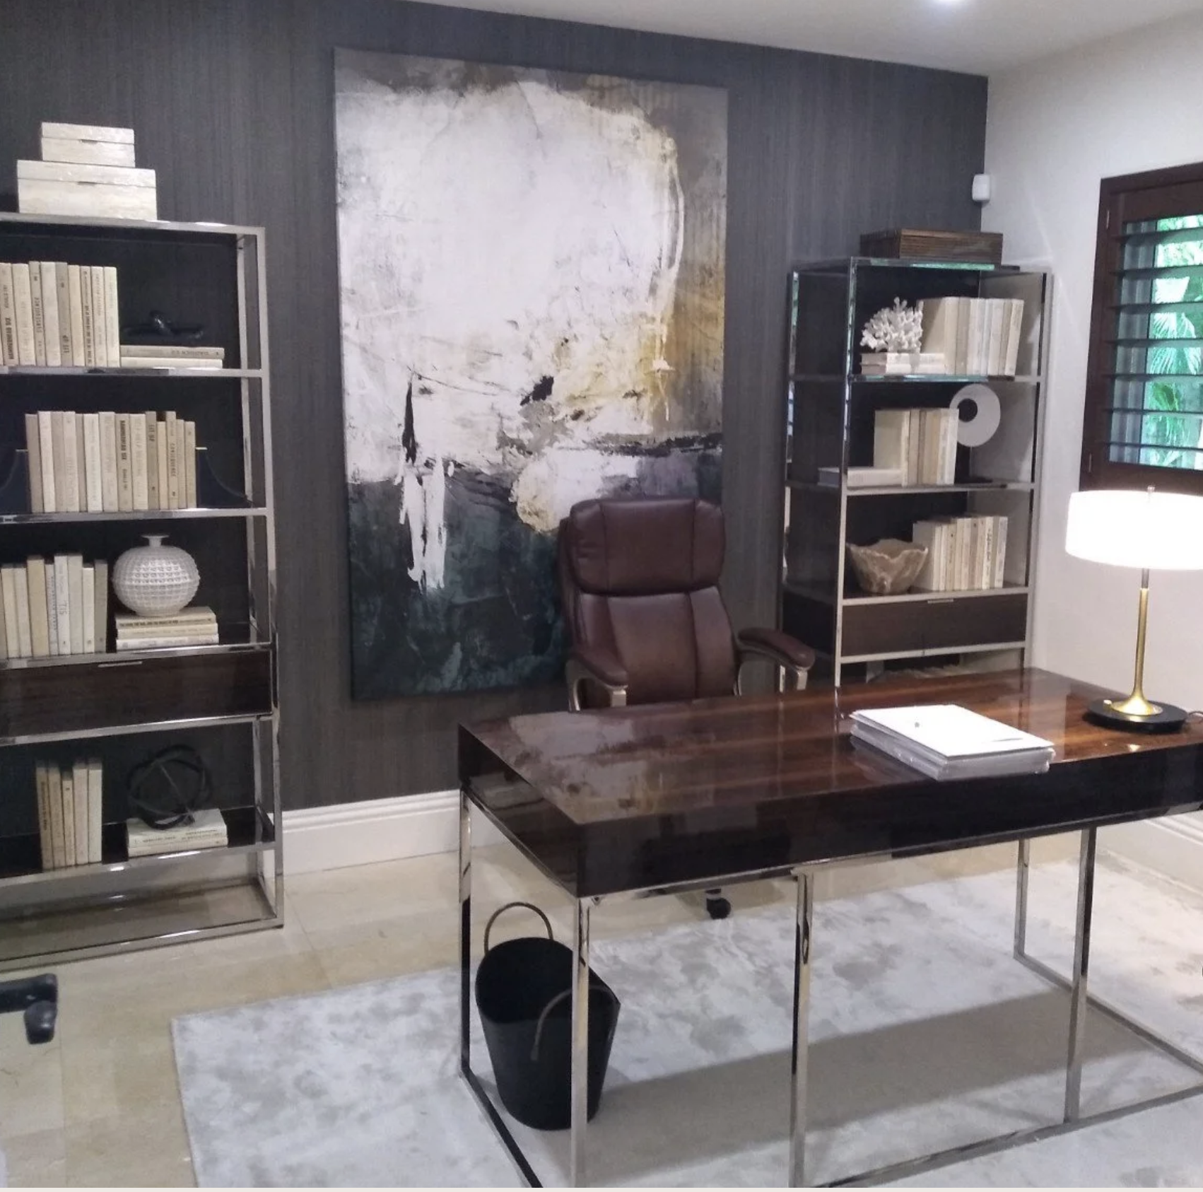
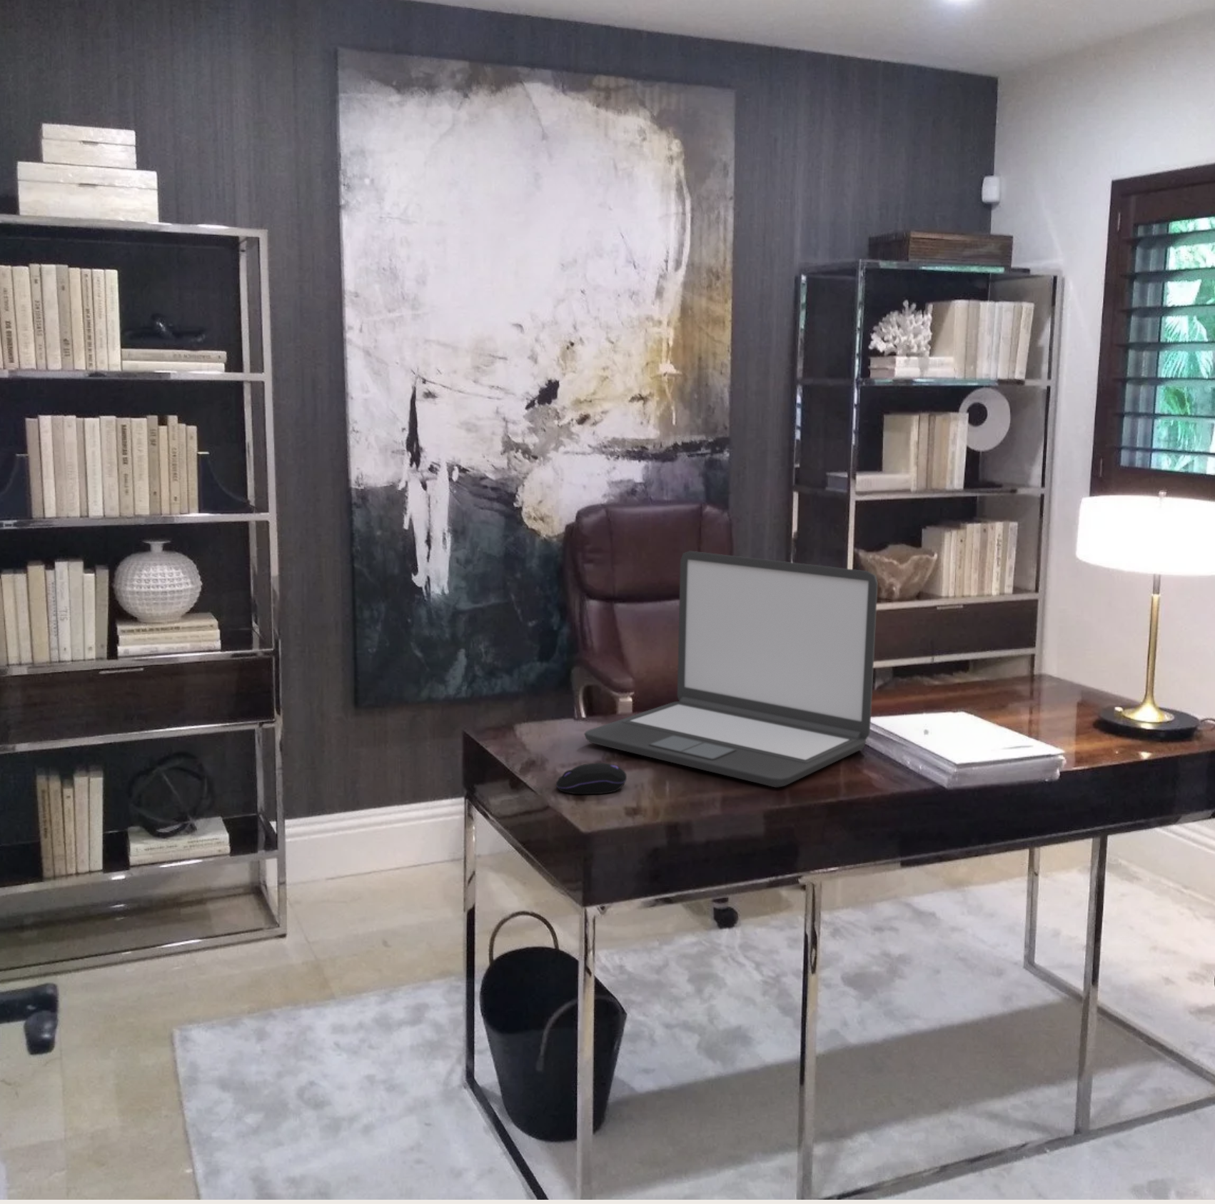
+ computer mouse [556,762,627,795]
+ laptop [583,550,878,788]
